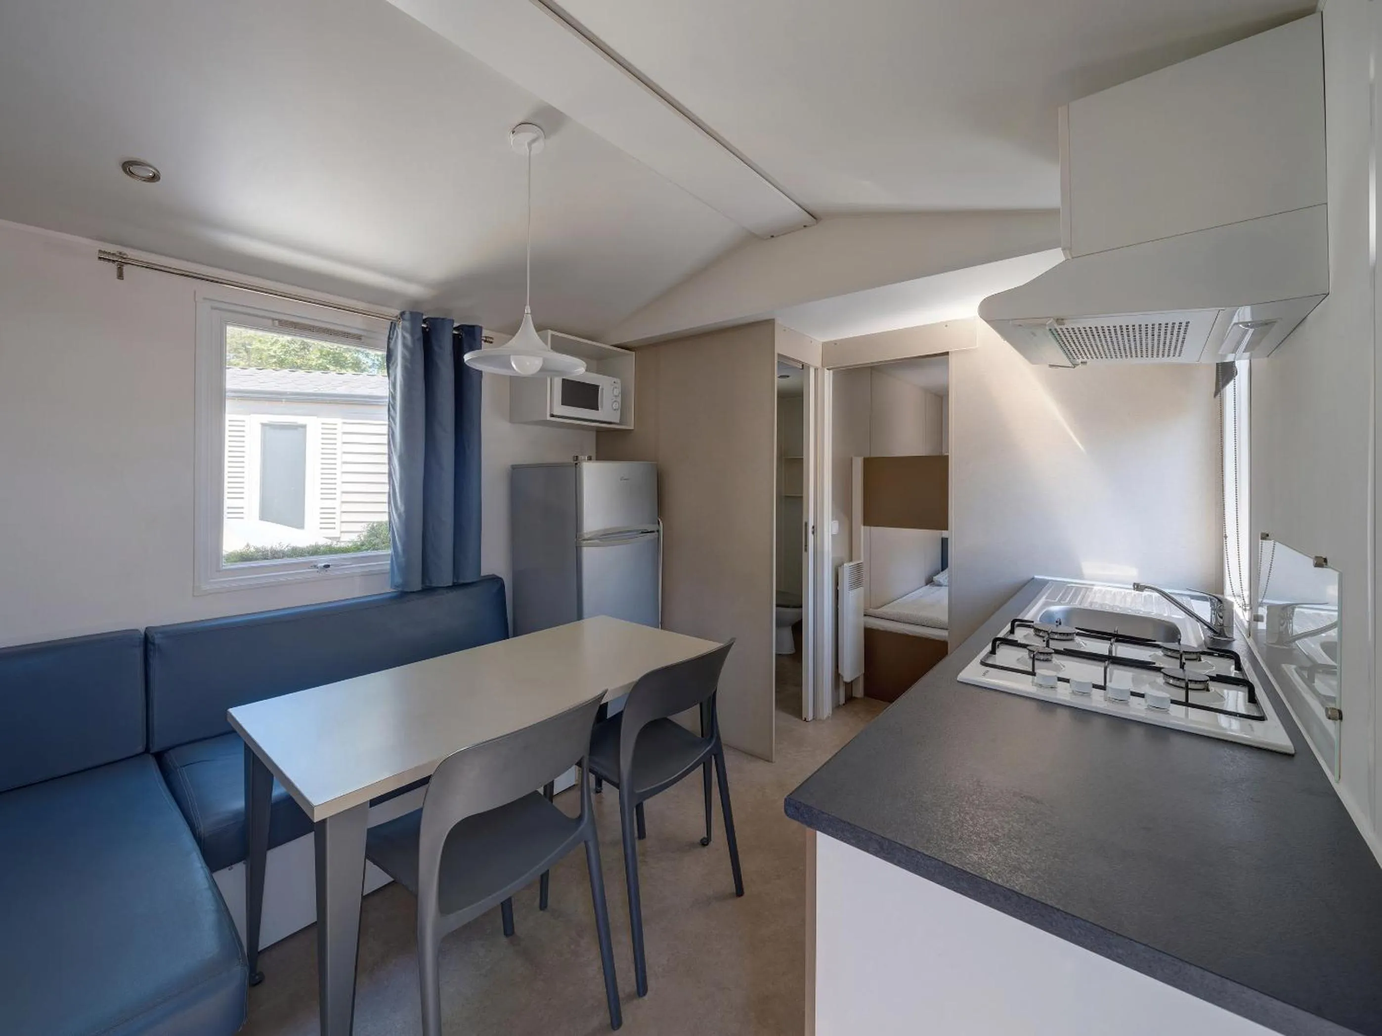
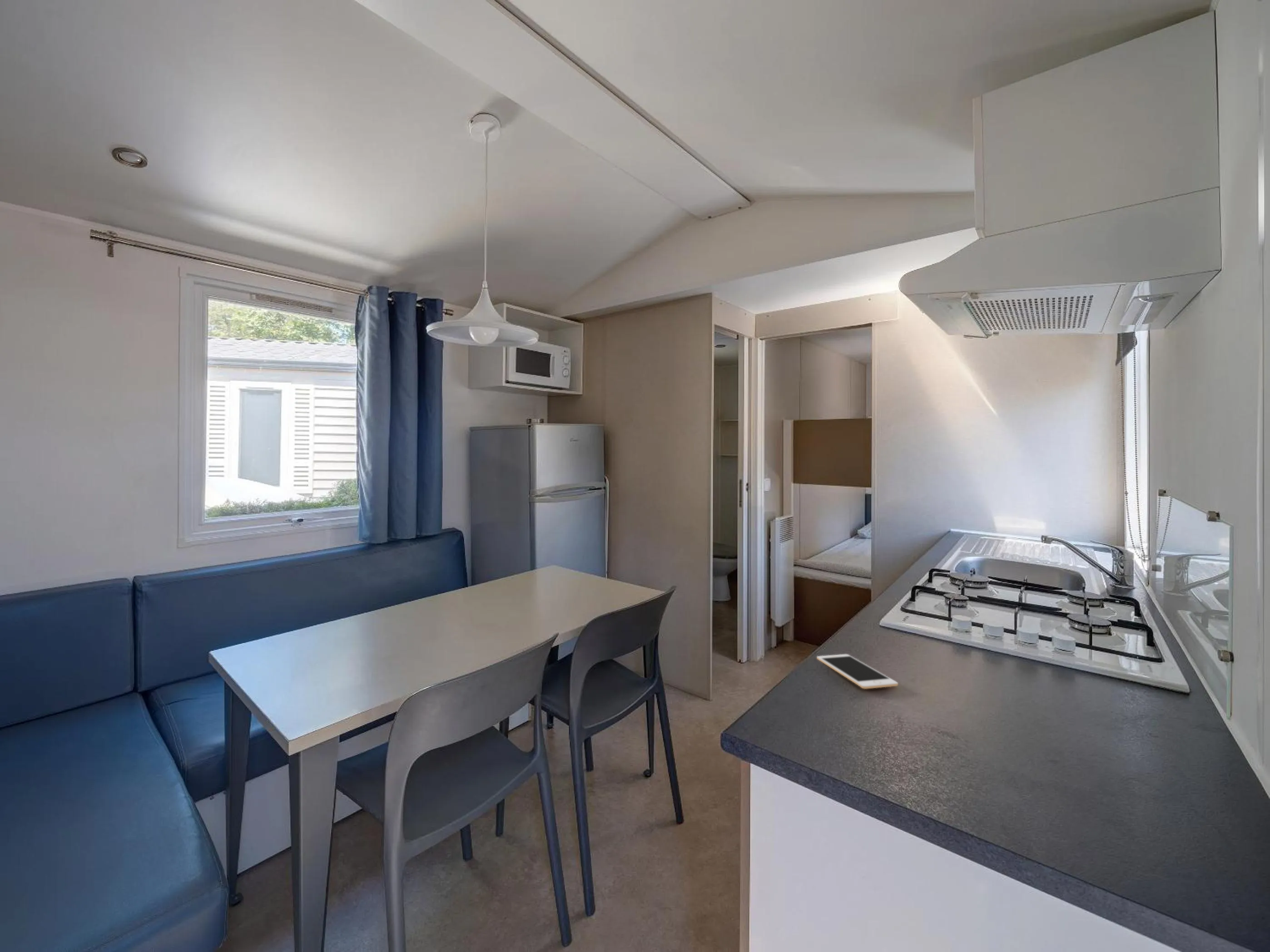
+ cell phone [816,654,898,689]
